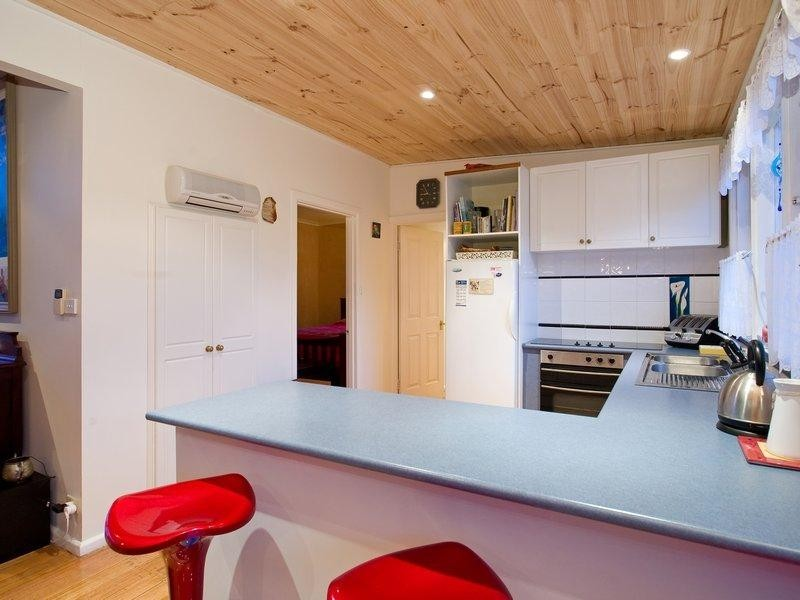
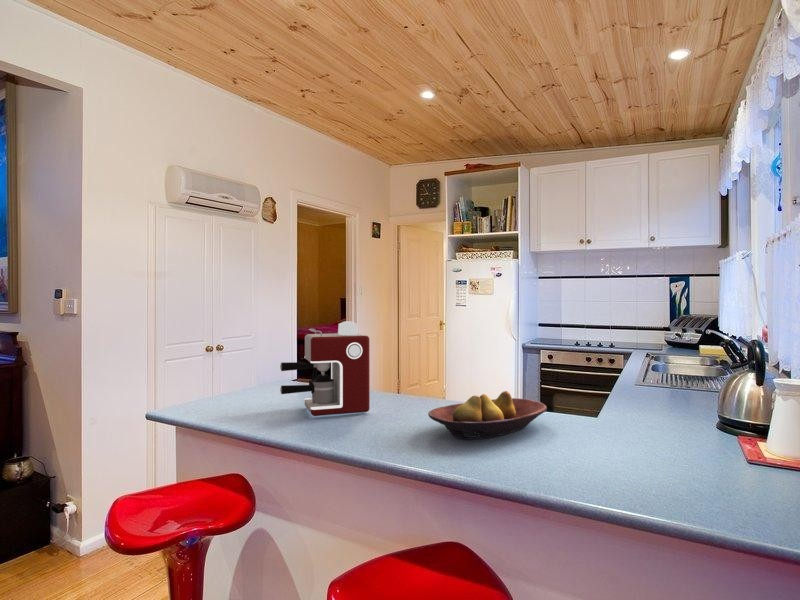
+ fruit bowl [427,390,548,440]
+ coffee maker [279,320,371,417]
